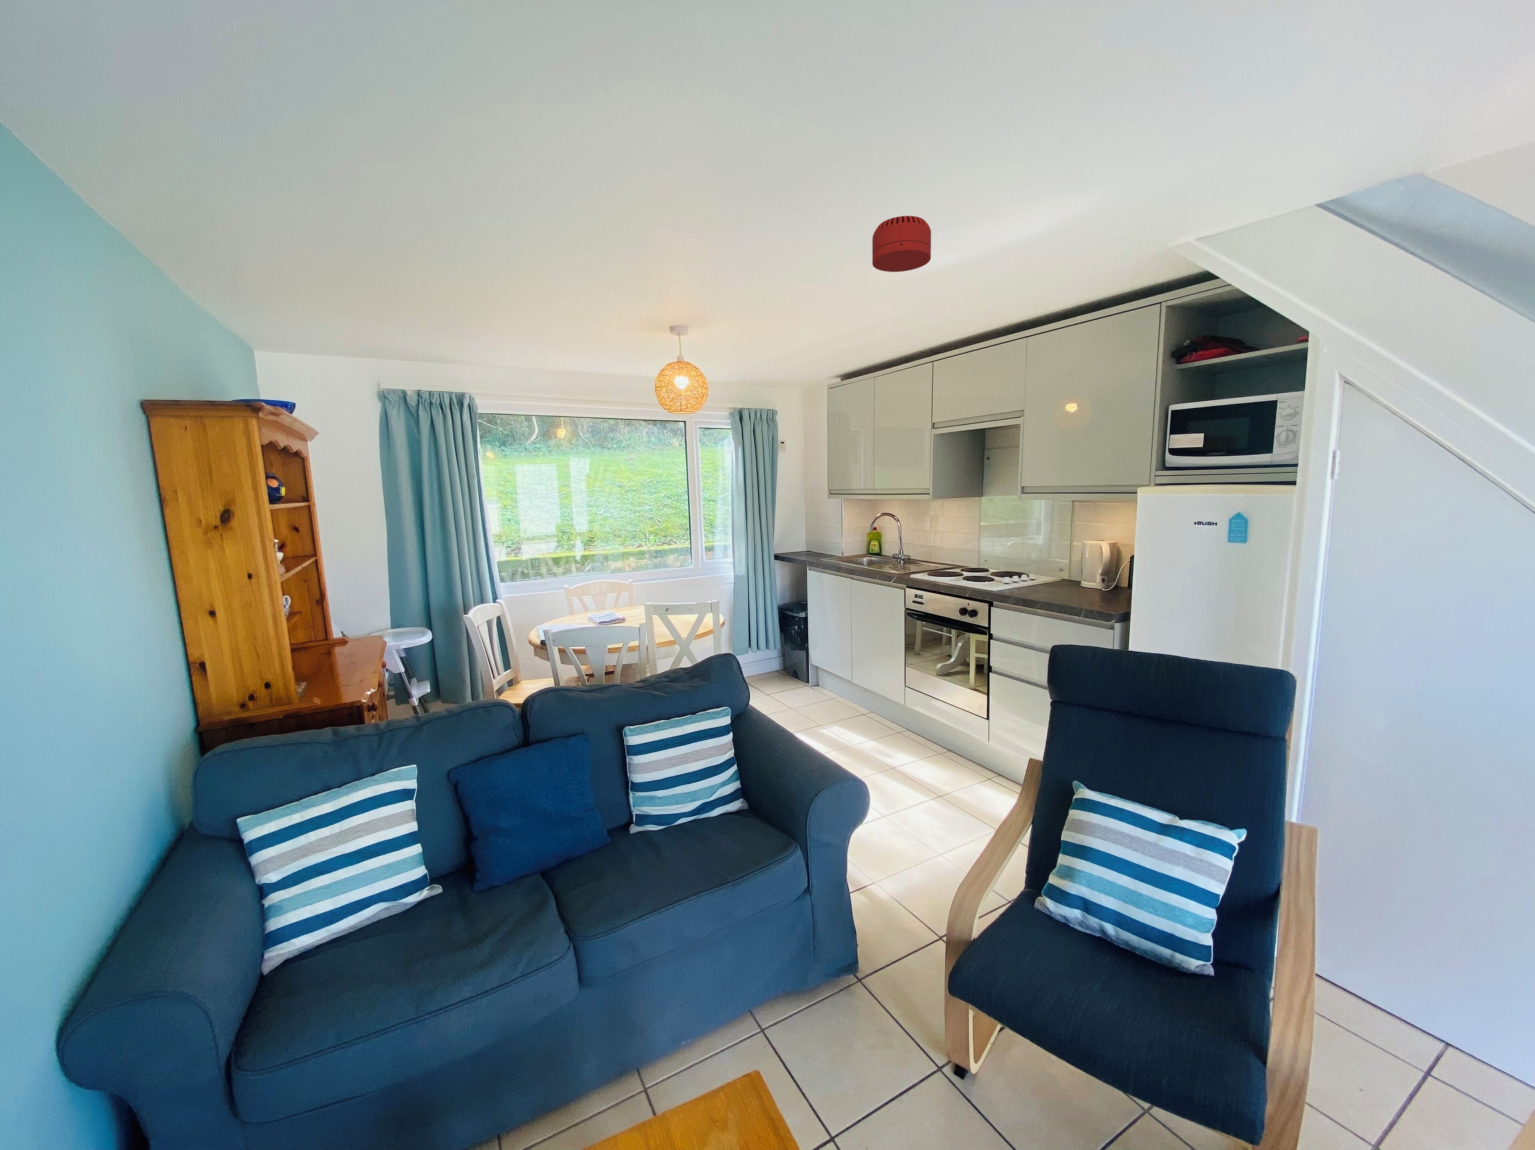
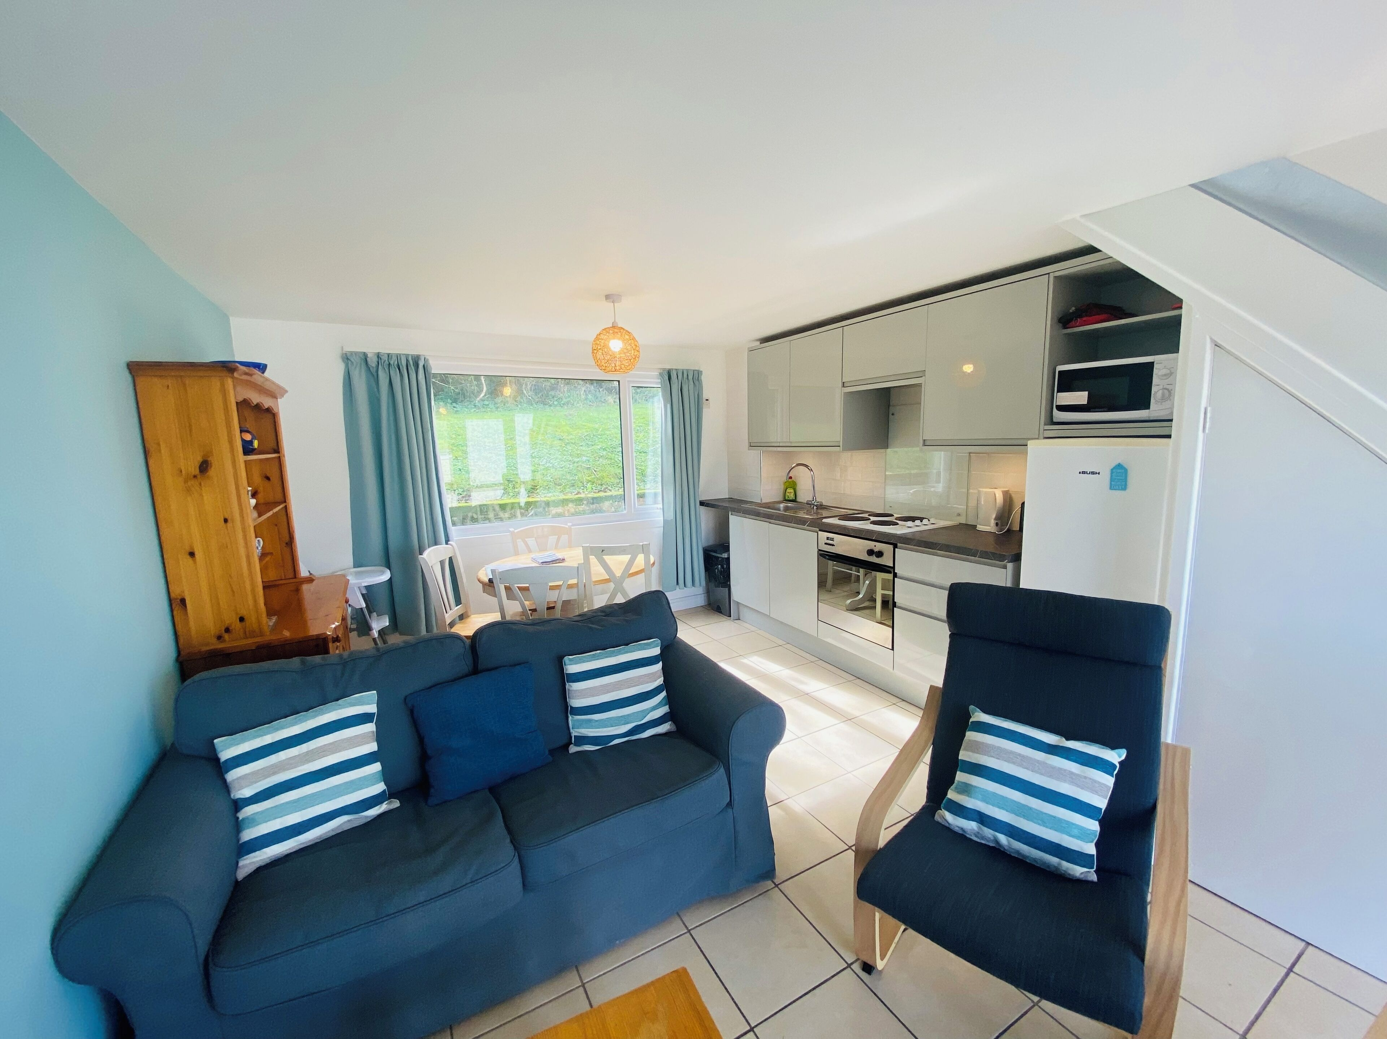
- smoke detector [871,215,932,272]
